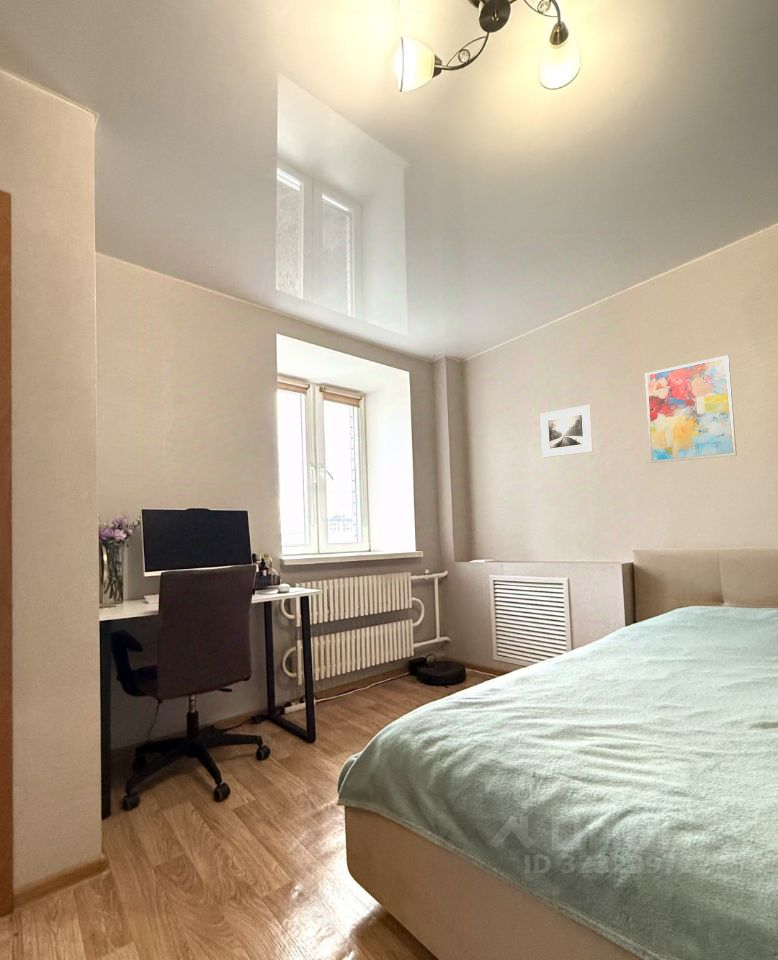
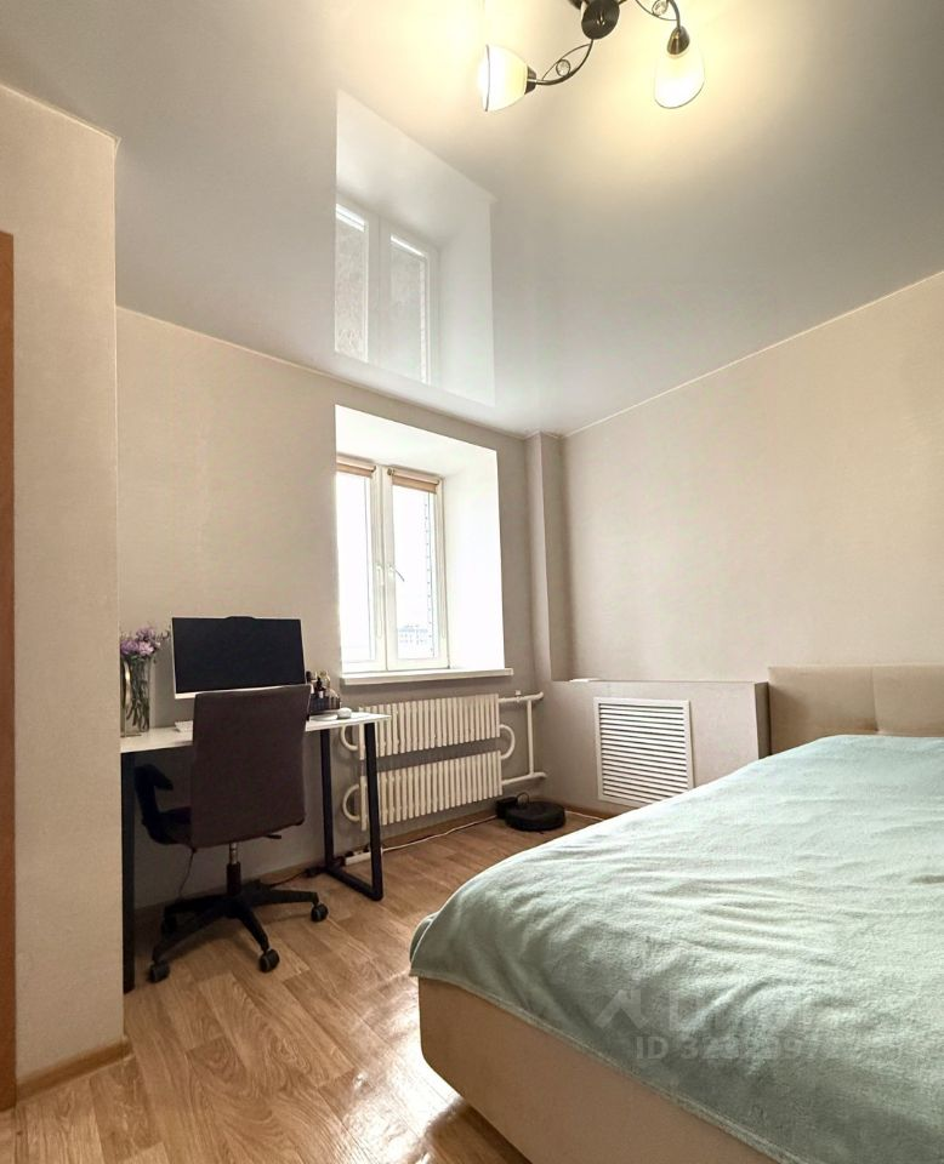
- wall art [644,354,738,464]
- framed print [539,404,594,458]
